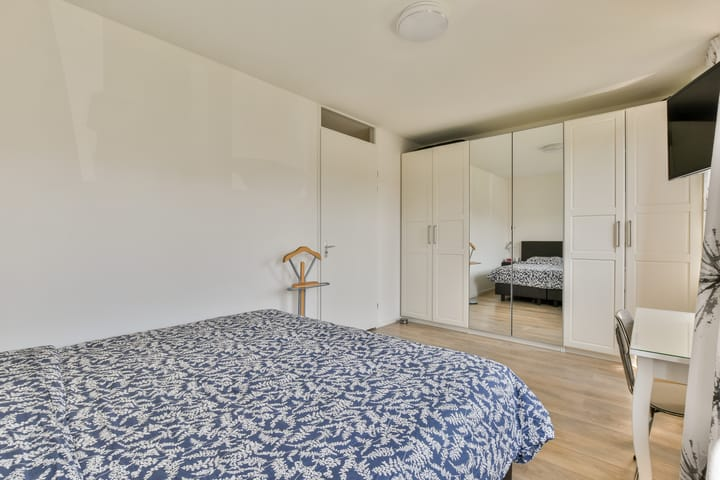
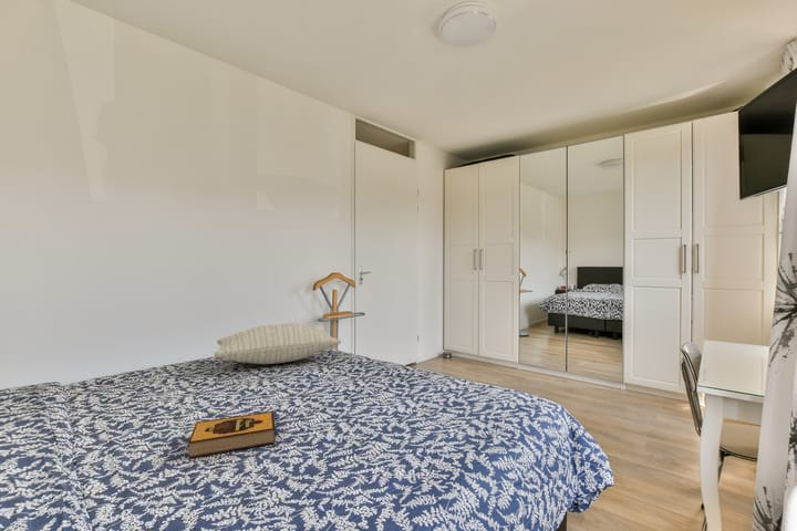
+ hardback book [187,409,277,459]
+ pillow [213,323,343,365]
